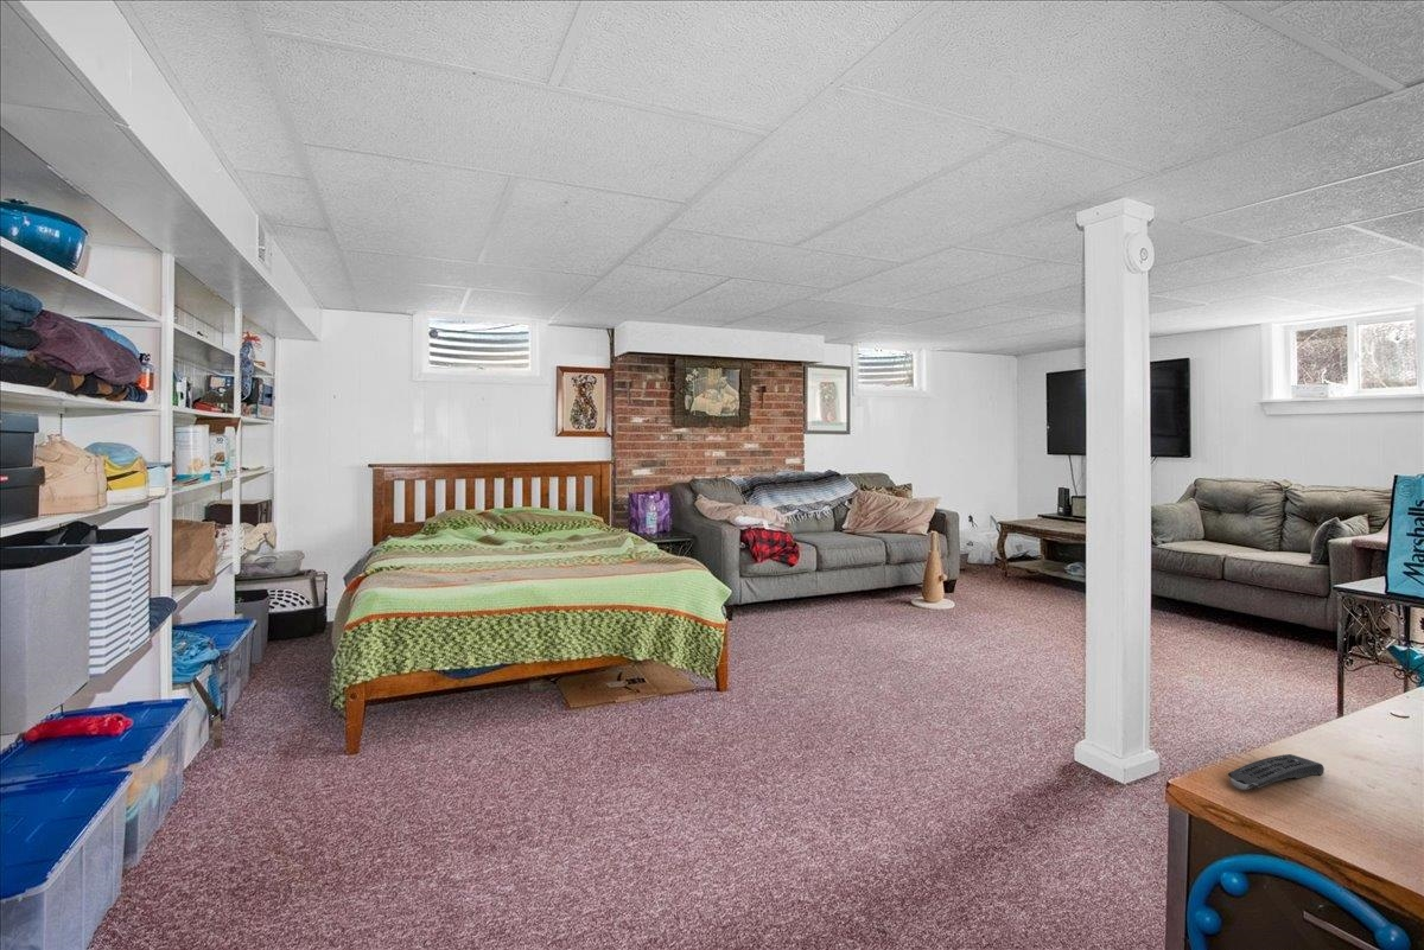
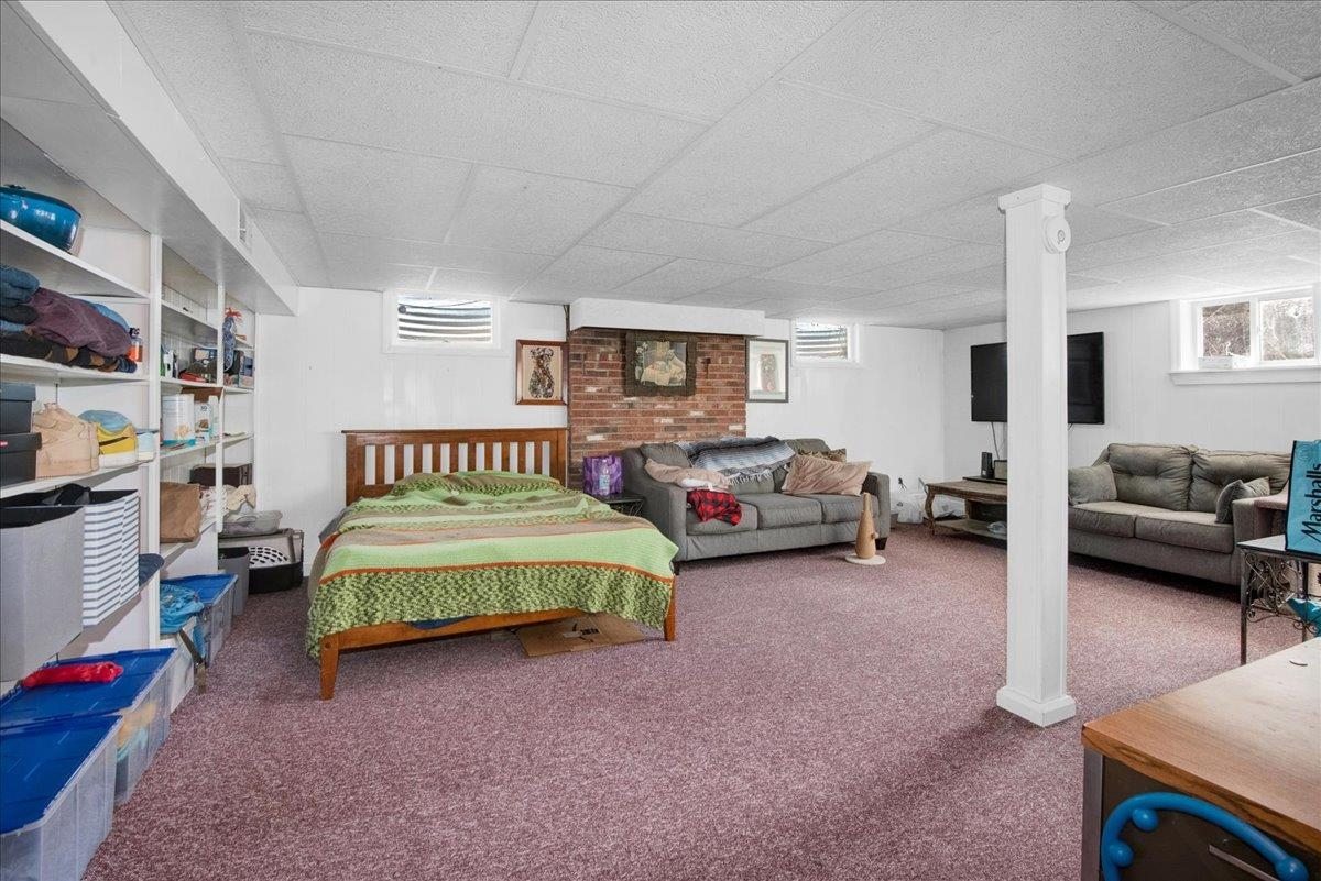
- remote control [1227,753,1326,791]
